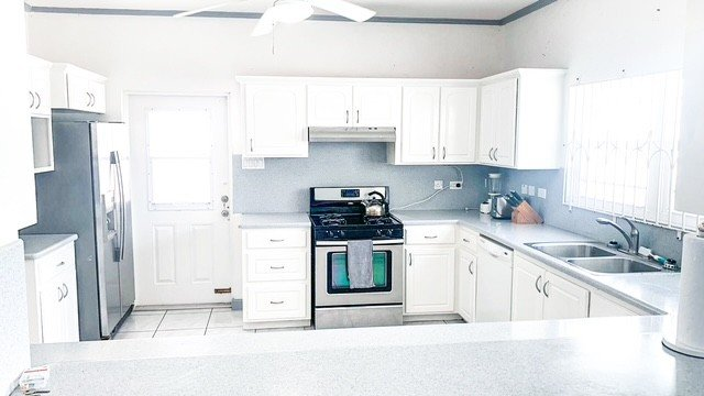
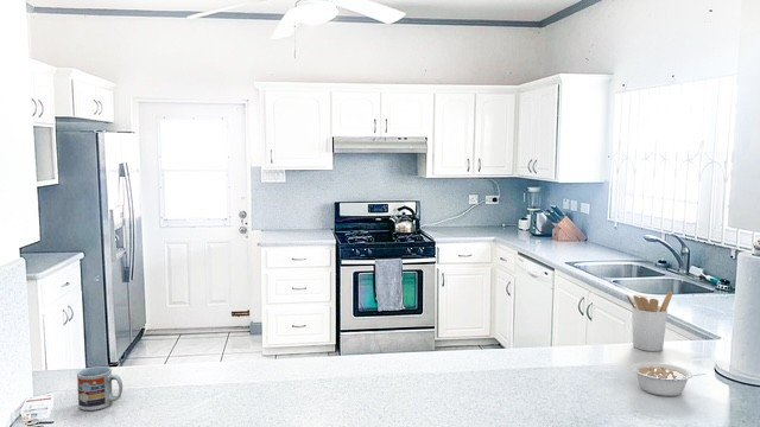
+ cup [76,365,124,412]
+ utensil holder [625,291,673,352]
+ legume [631,361,707,397]
